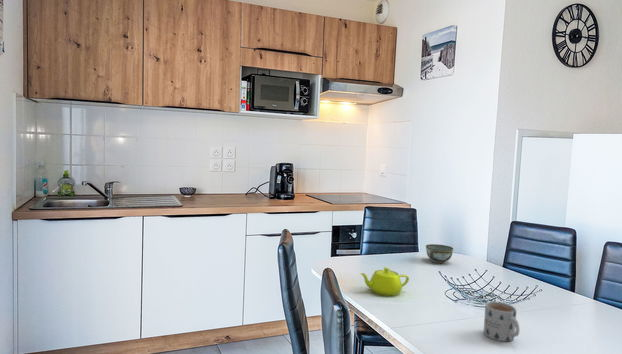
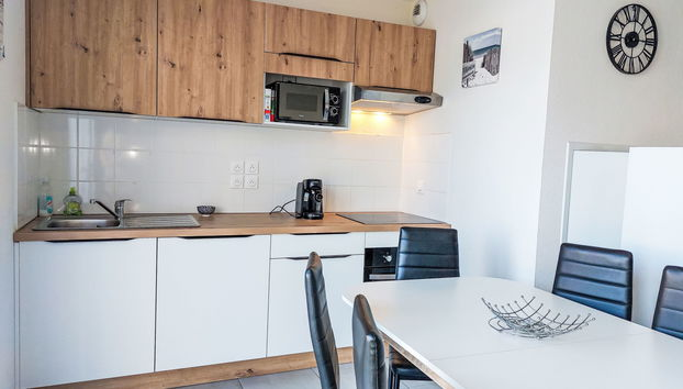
- teapot [359,266,410,297]
- bowl [425,243,454,265]
- mug [483,301,521,343]
